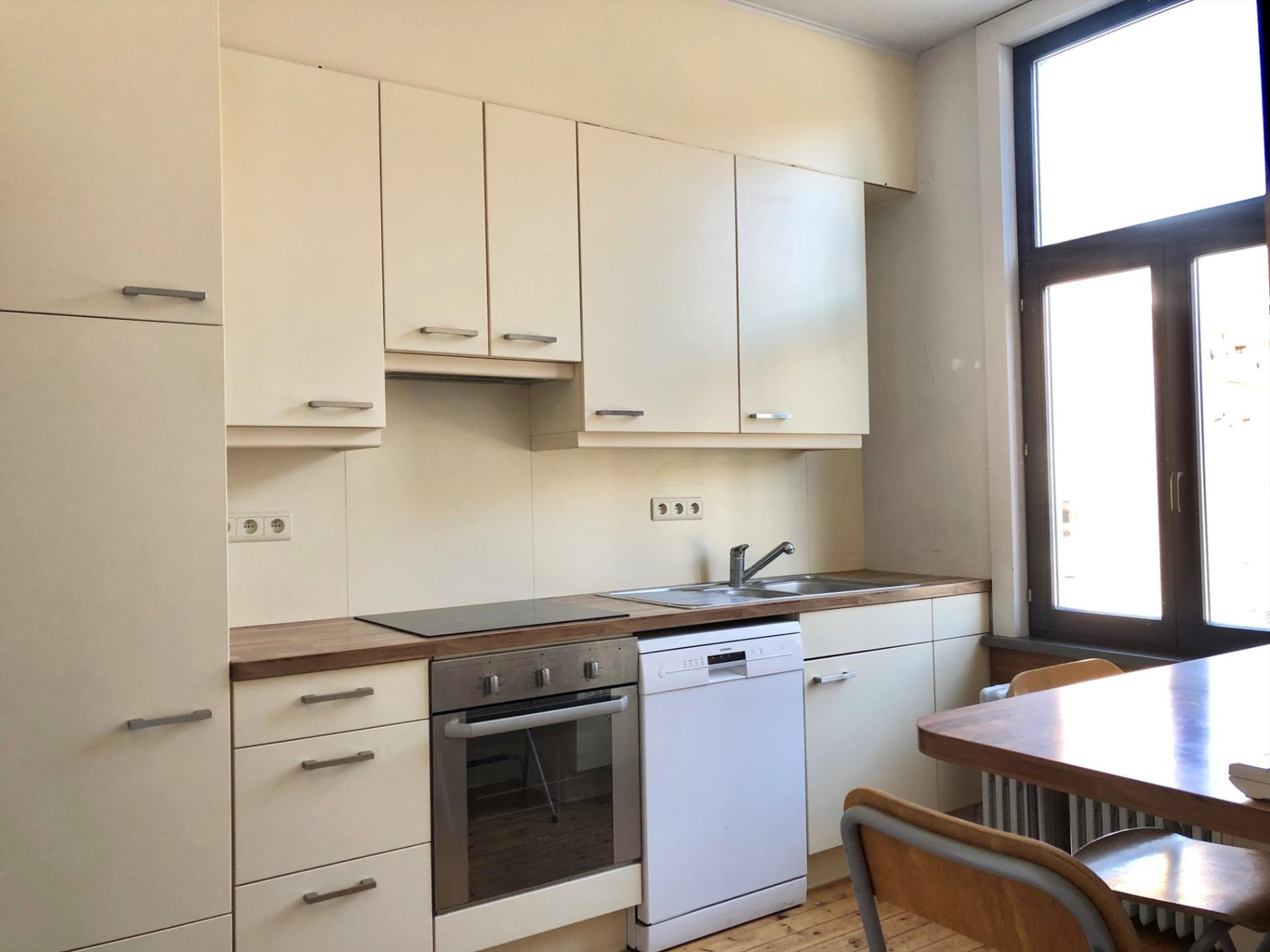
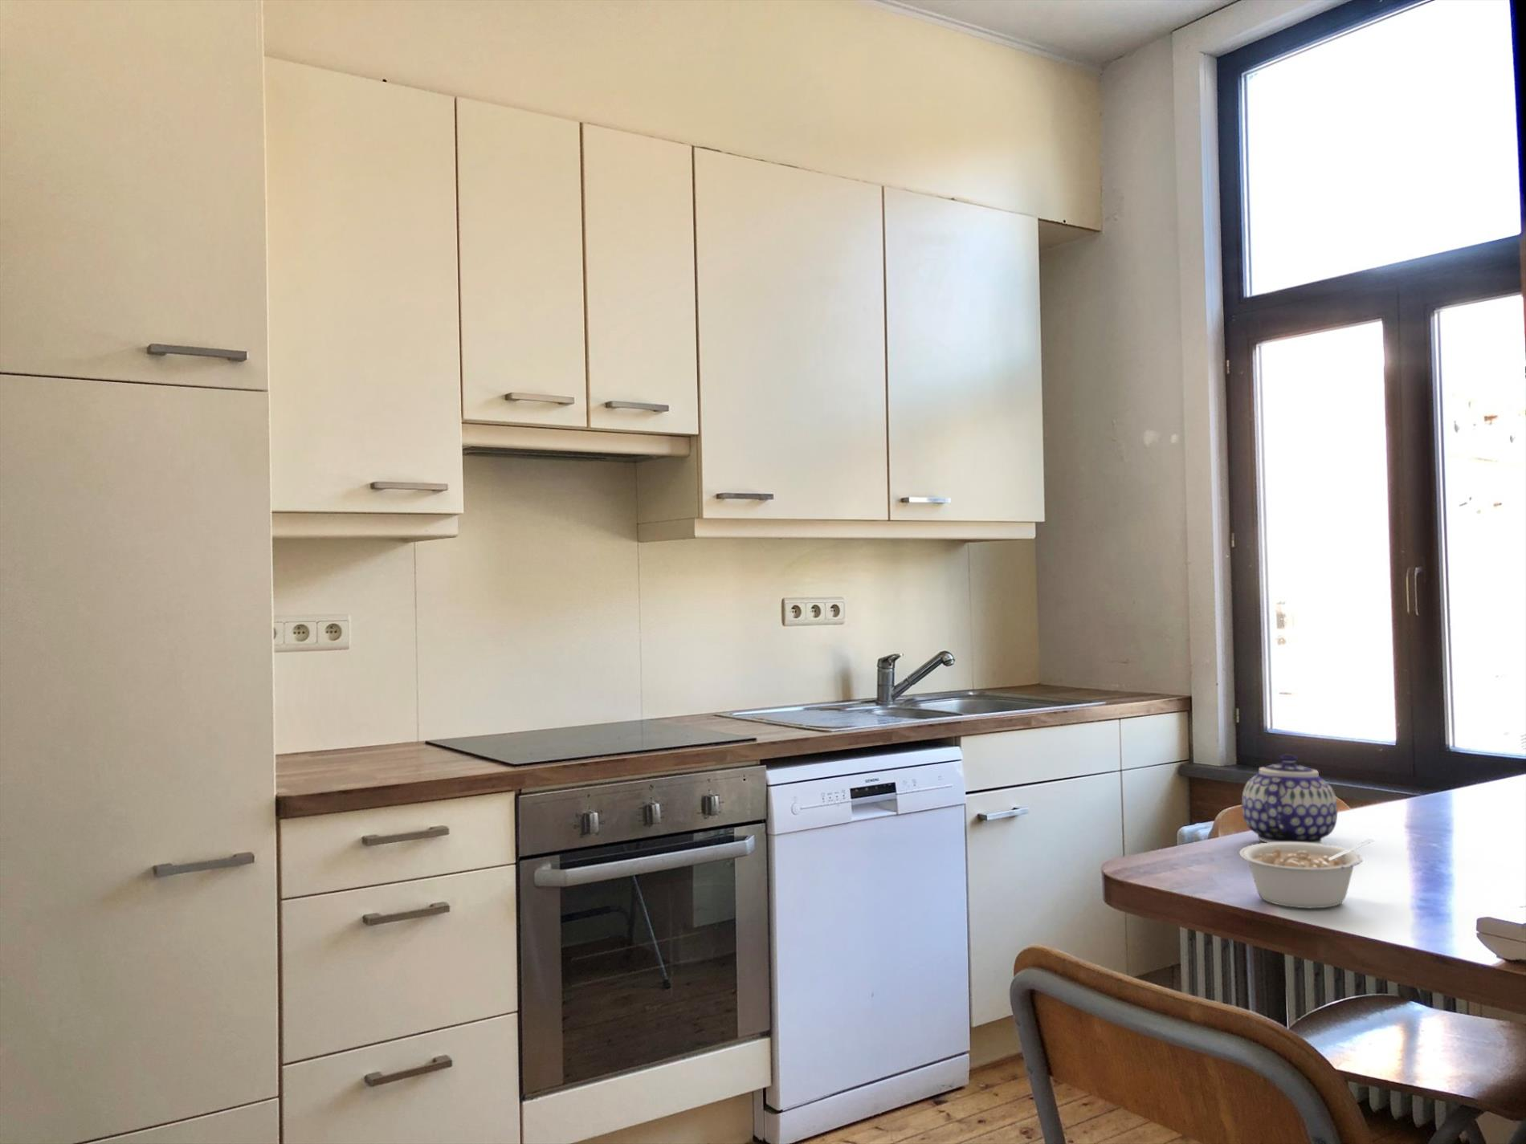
+ teapot [1241,753,1339,844]
+ legume [1239,838,1375,908]
